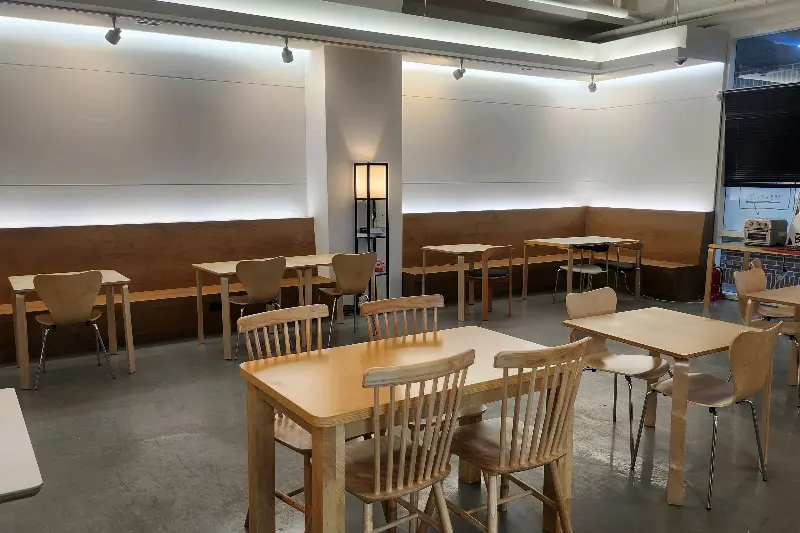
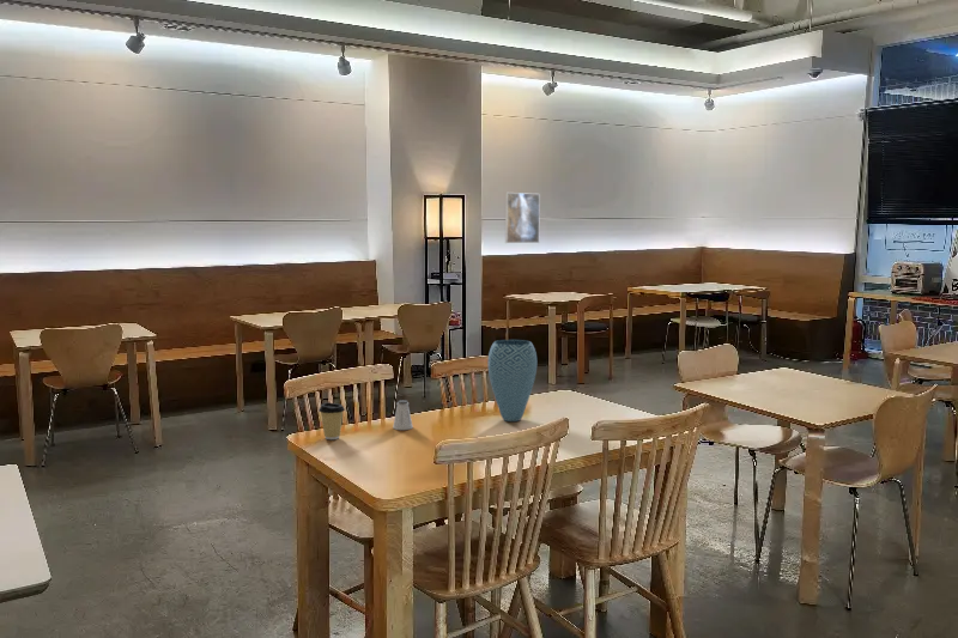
+ saltshaker [392,399,414,431]
+ coffee cup [317,401,346,440]
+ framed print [504,192,541,244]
+ vase [487,339,538,423]
